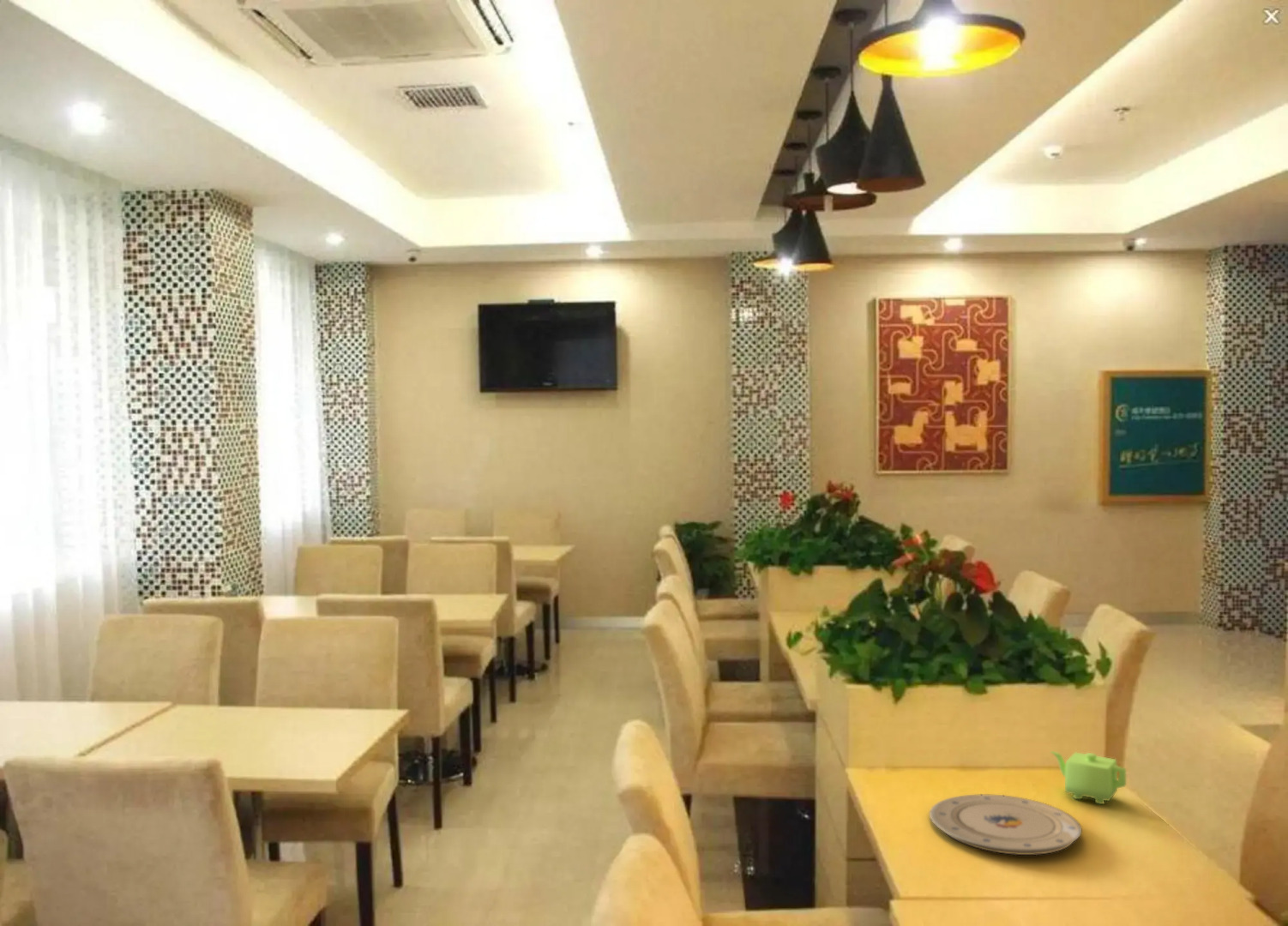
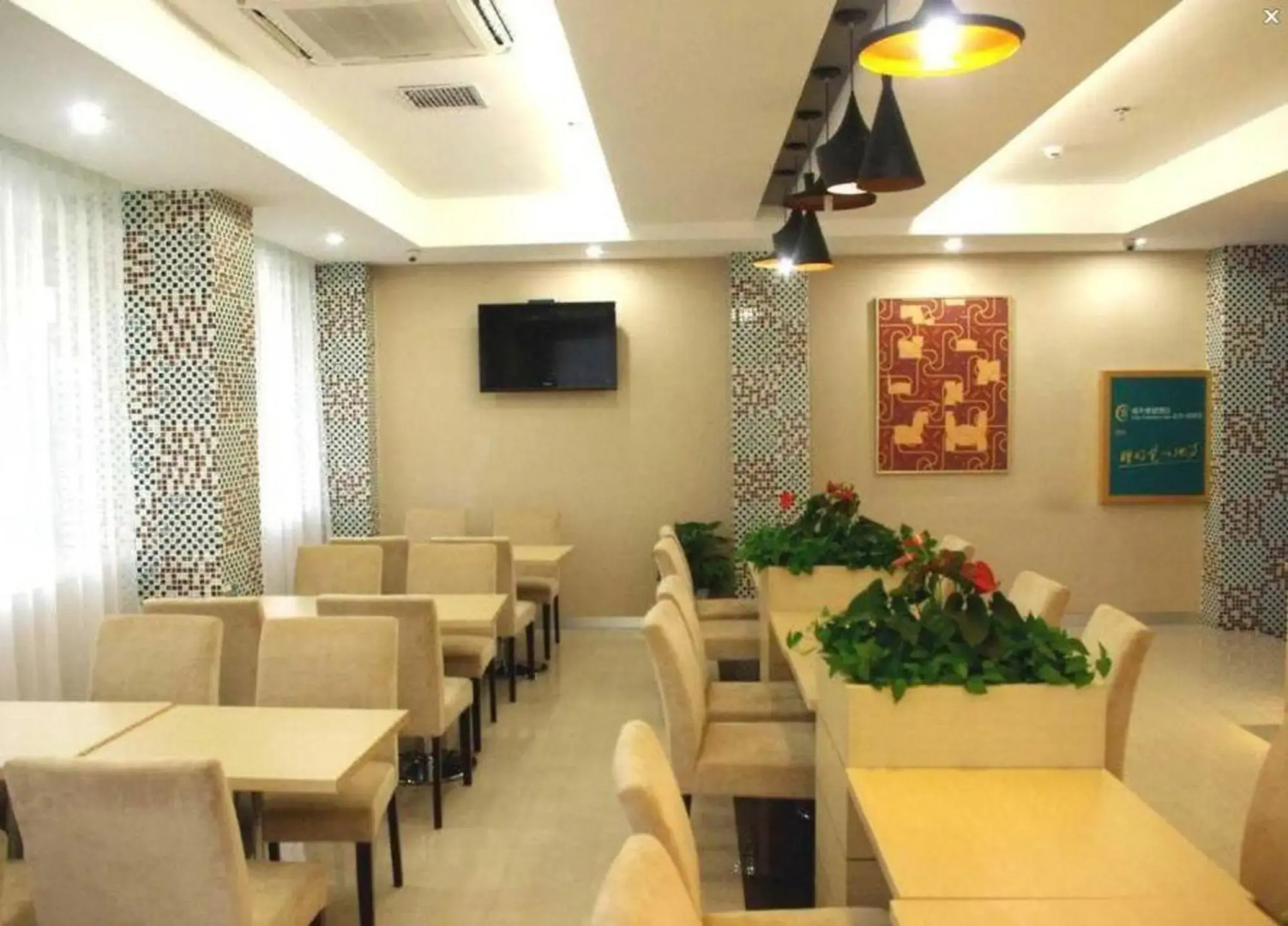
- teapot [1050,750,1127,805]
- plate [929,794,1082,856]
